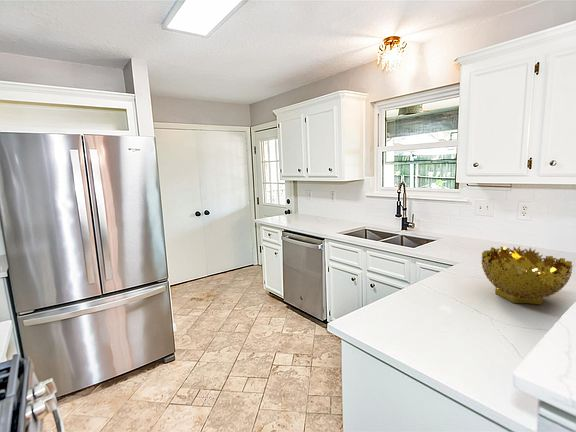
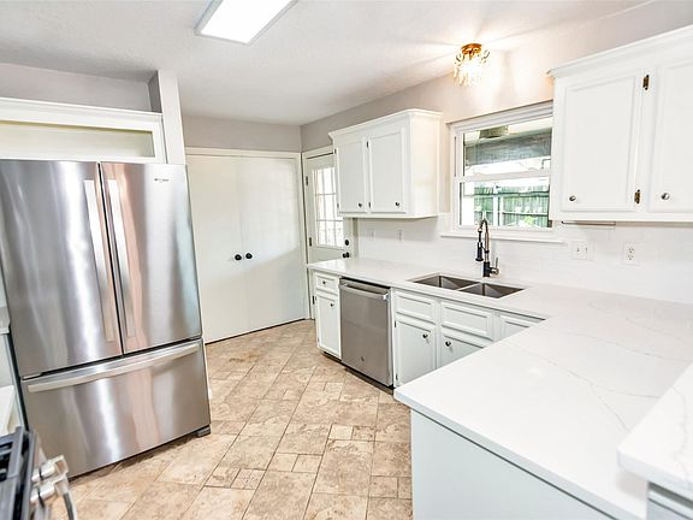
- decorative bowl [481,245,574,306]
